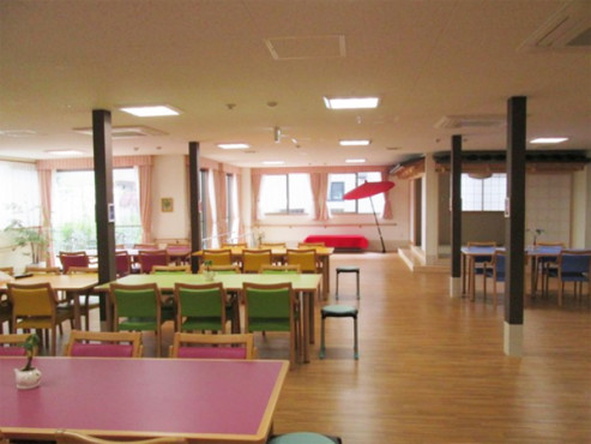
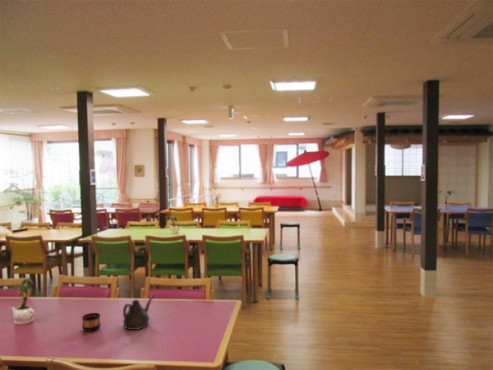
+ teapot [122,294,155,331]
+ cup [81,312,102,333]
